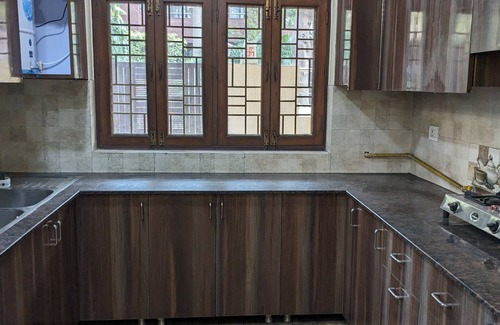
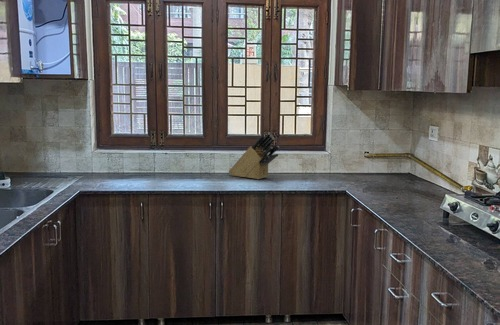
+ knife block [228,131,280,180]
